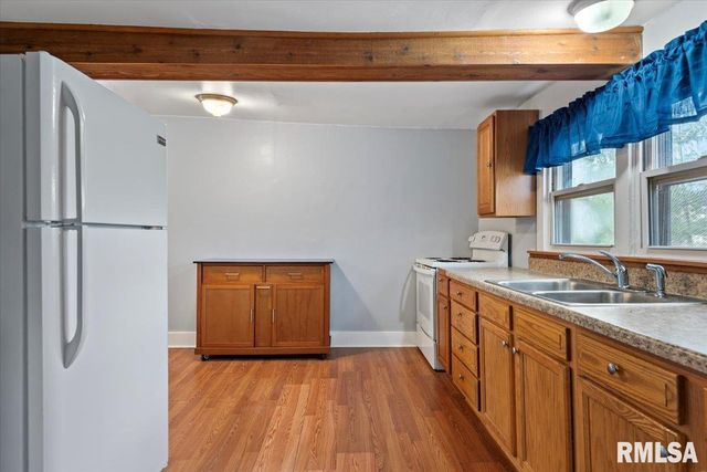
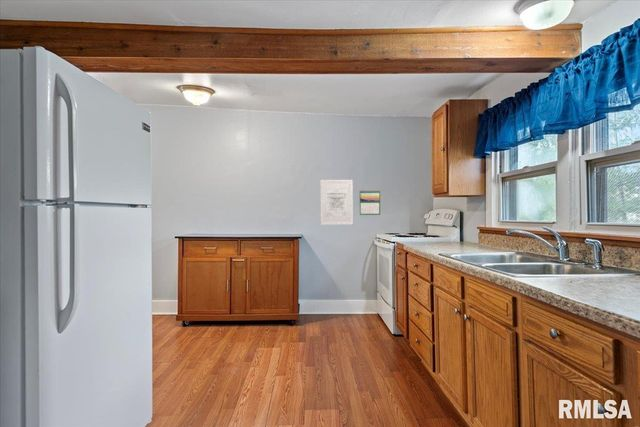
+ calendar [359,189,381,216]
+ wall art [320,179,354,226]
